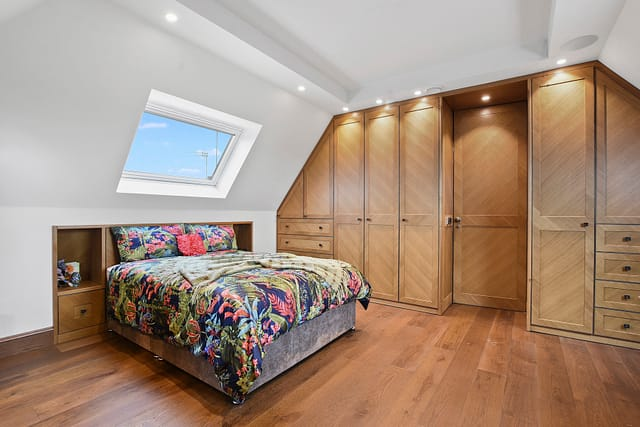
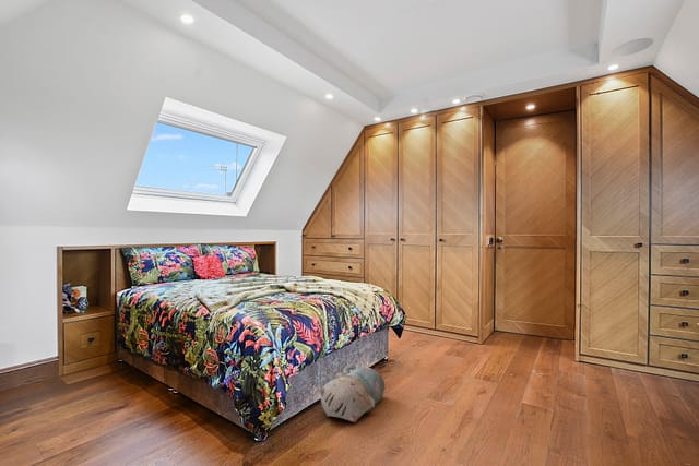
+ plush toy [319,363,387,423]
